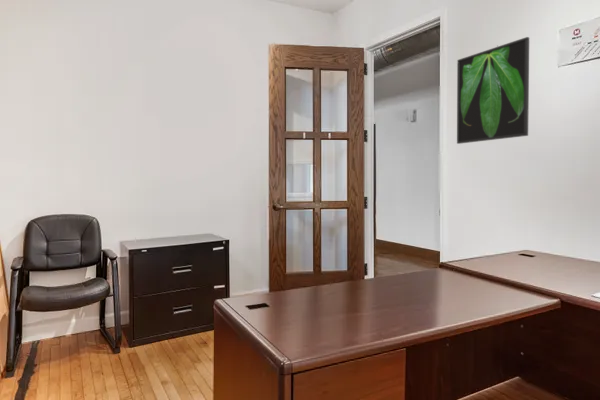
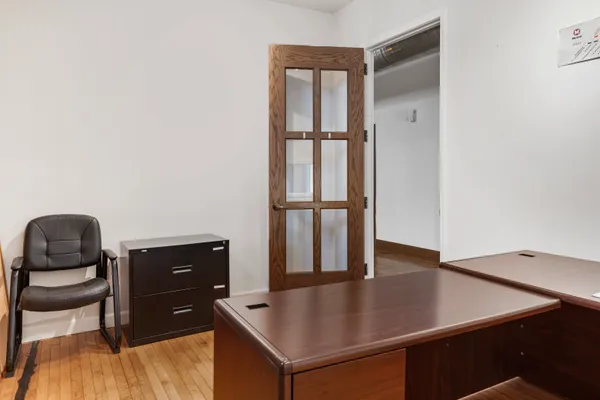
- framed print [456,36,530,145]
